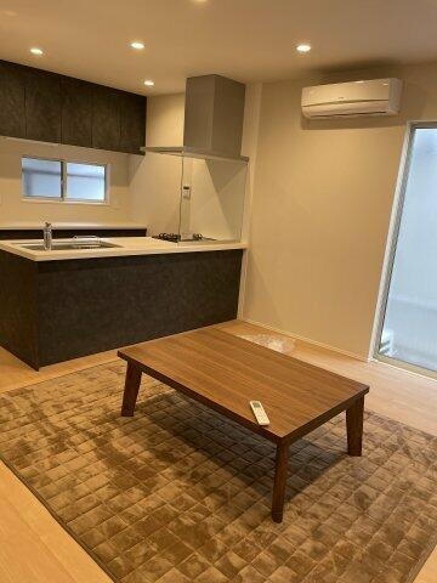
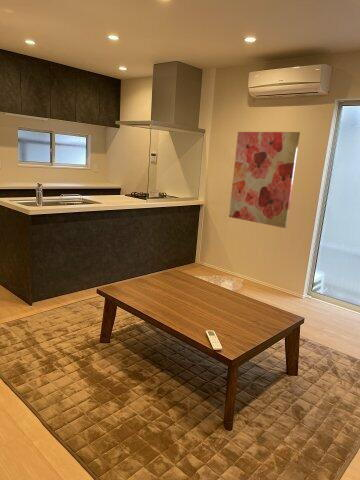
+ wall art [228,131,301,229]
